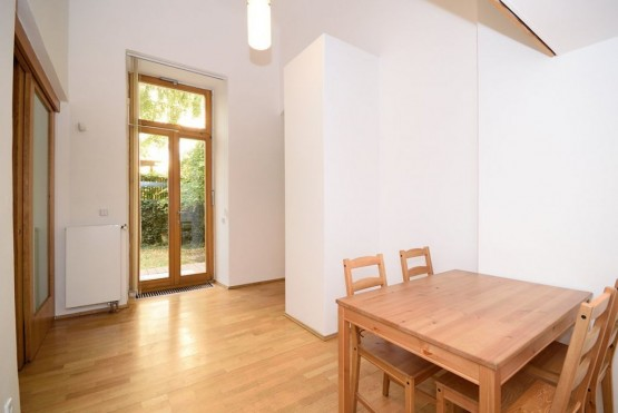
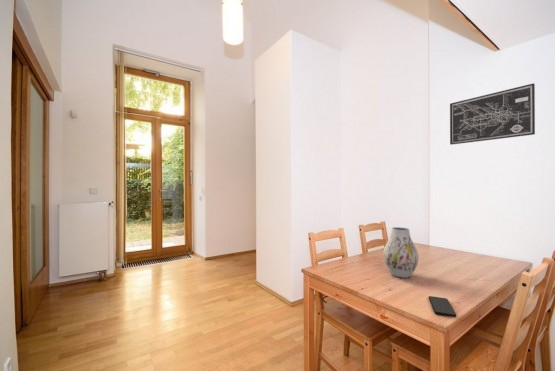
+ vase [382,226,419,279]
+ smartphone [428,295,457,318]
+ wall art [449,82,536,146]
